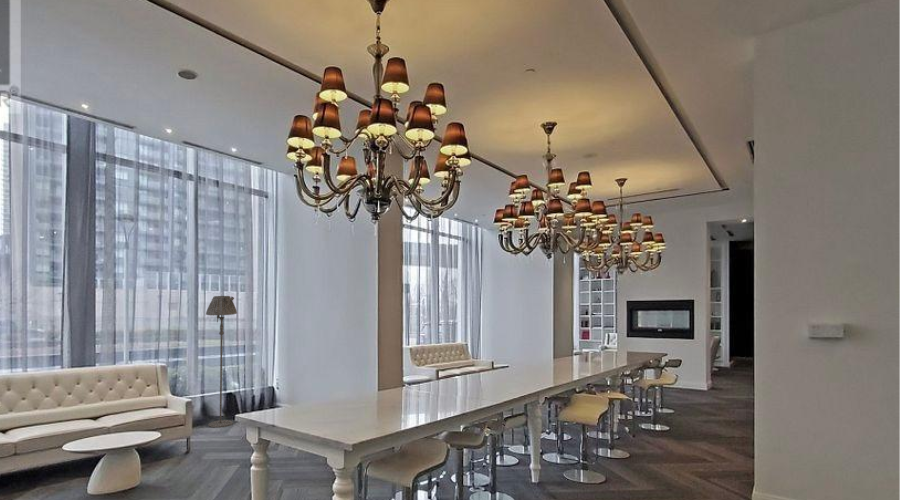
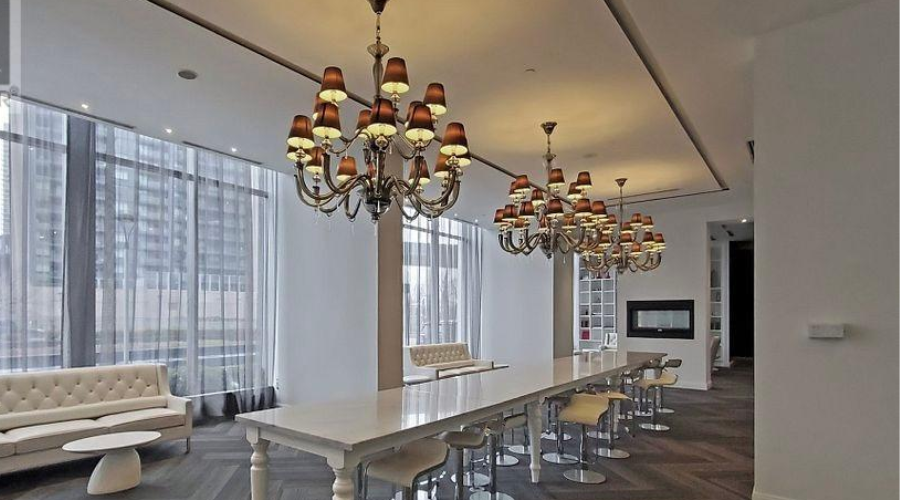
- floor lamp [205,295,238,429]
